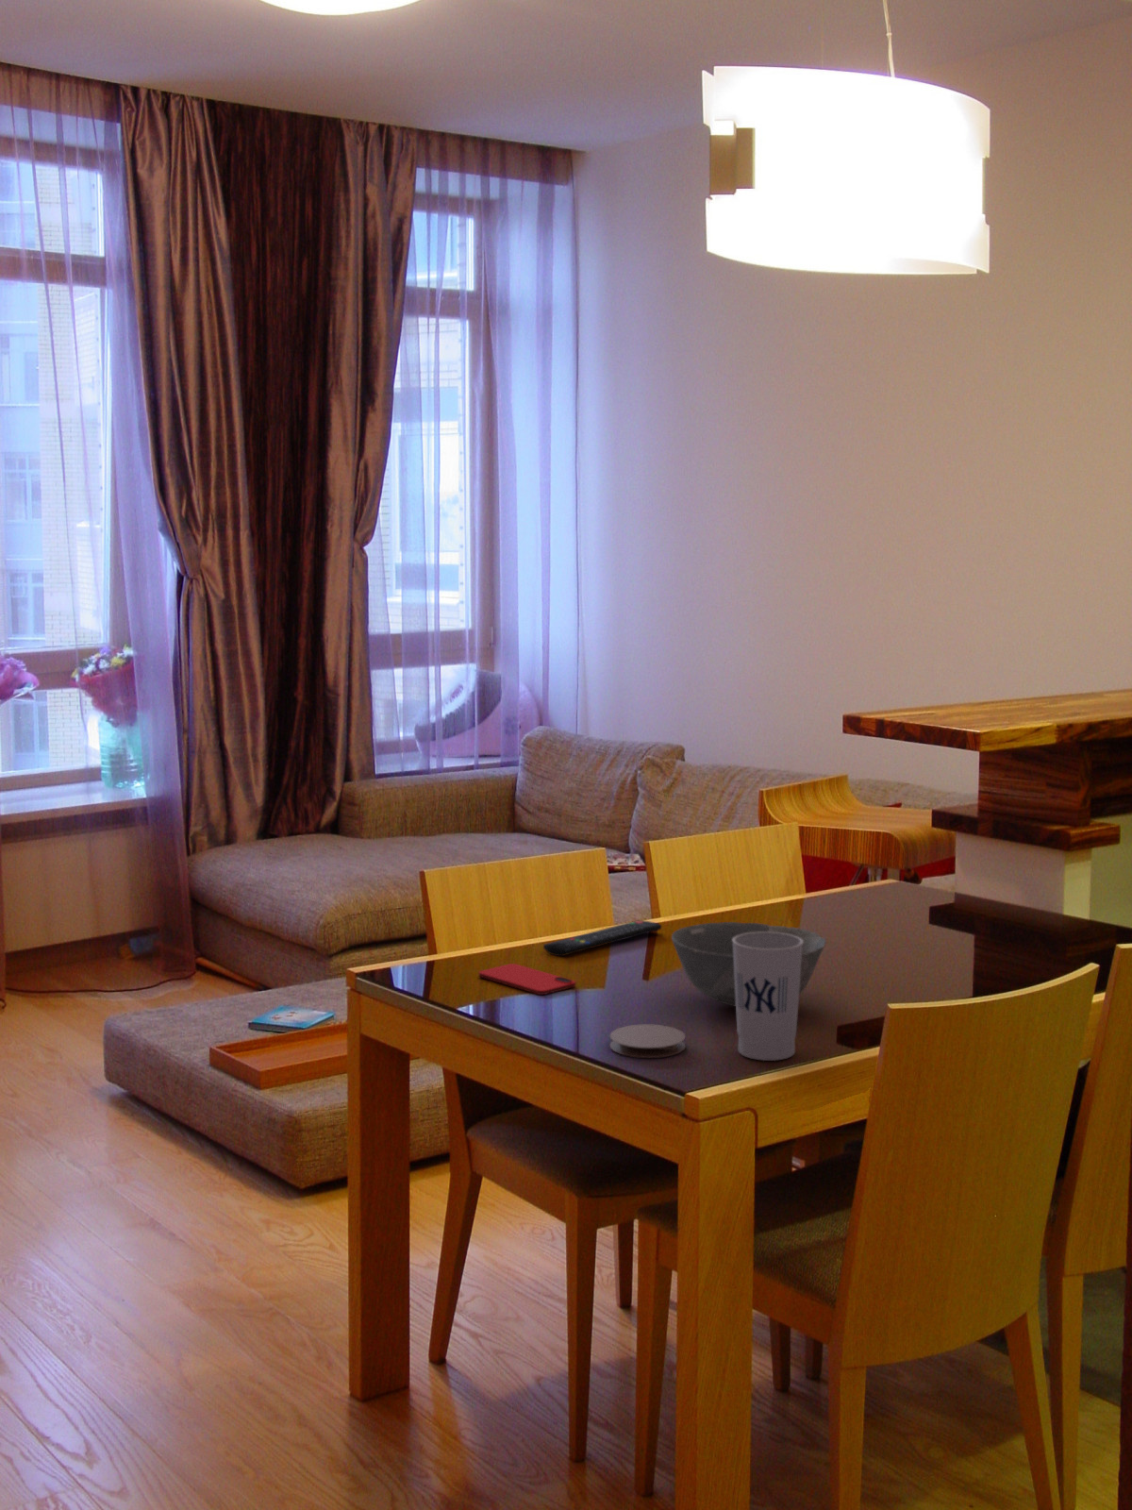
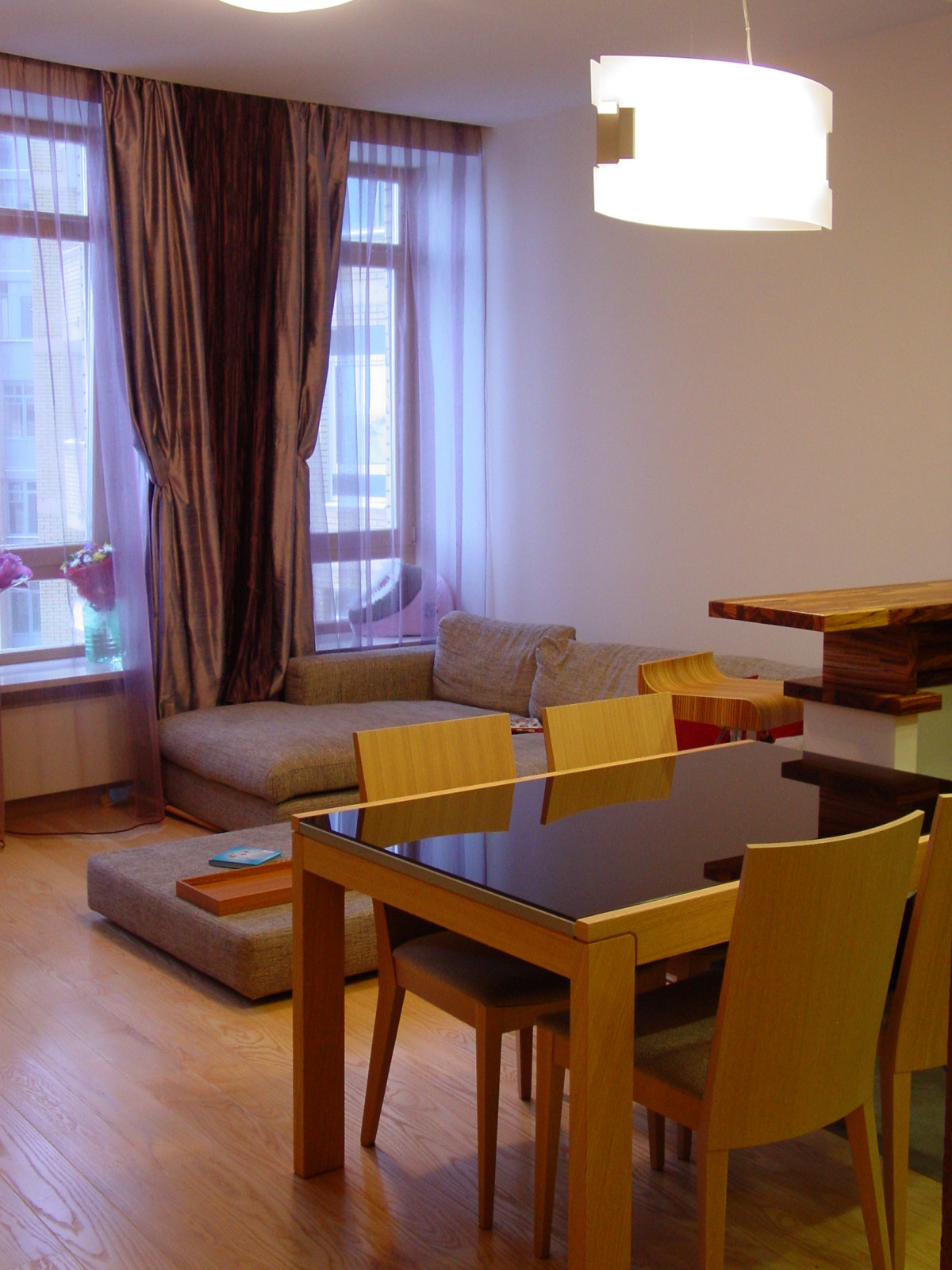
- coaster [609,1023,687,1059]
- smartphone [478,963,577,995]
- bowl [671,921,828,1007]
- remote control [542,919,662,957]
- cup [732,931,804,1062]
